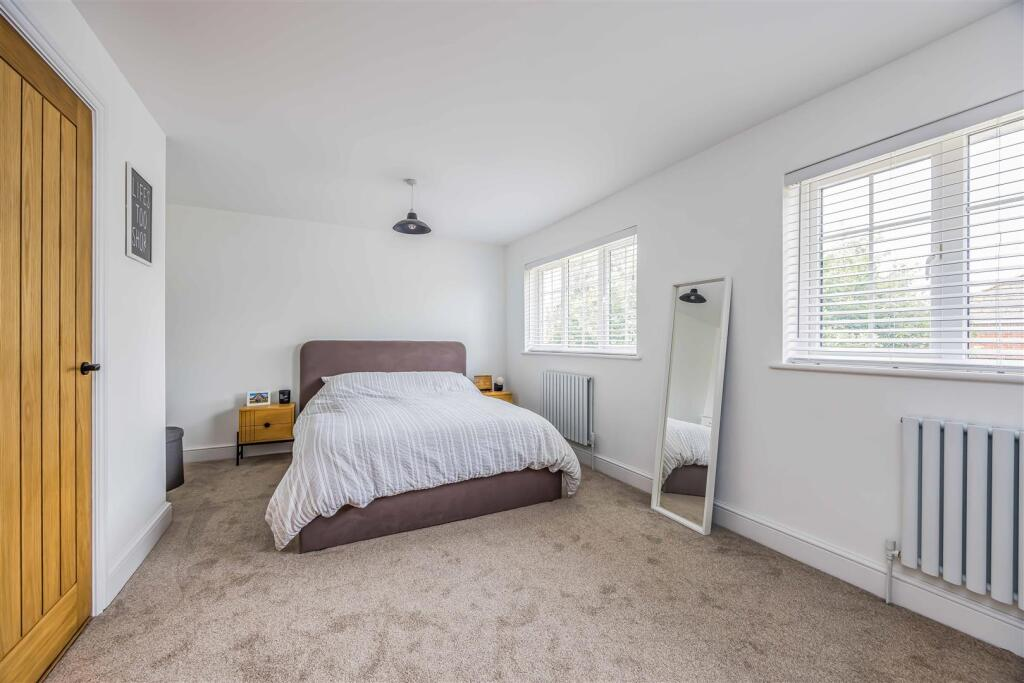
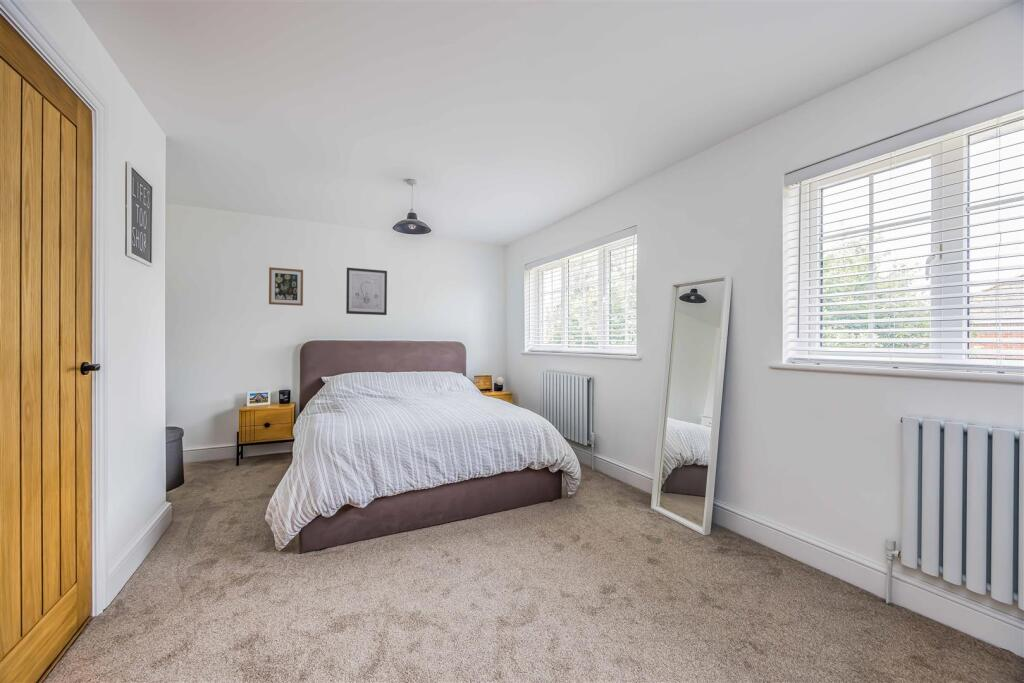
+ wall art [345,267,388,316]
+ wall art [268,266,304,307]
